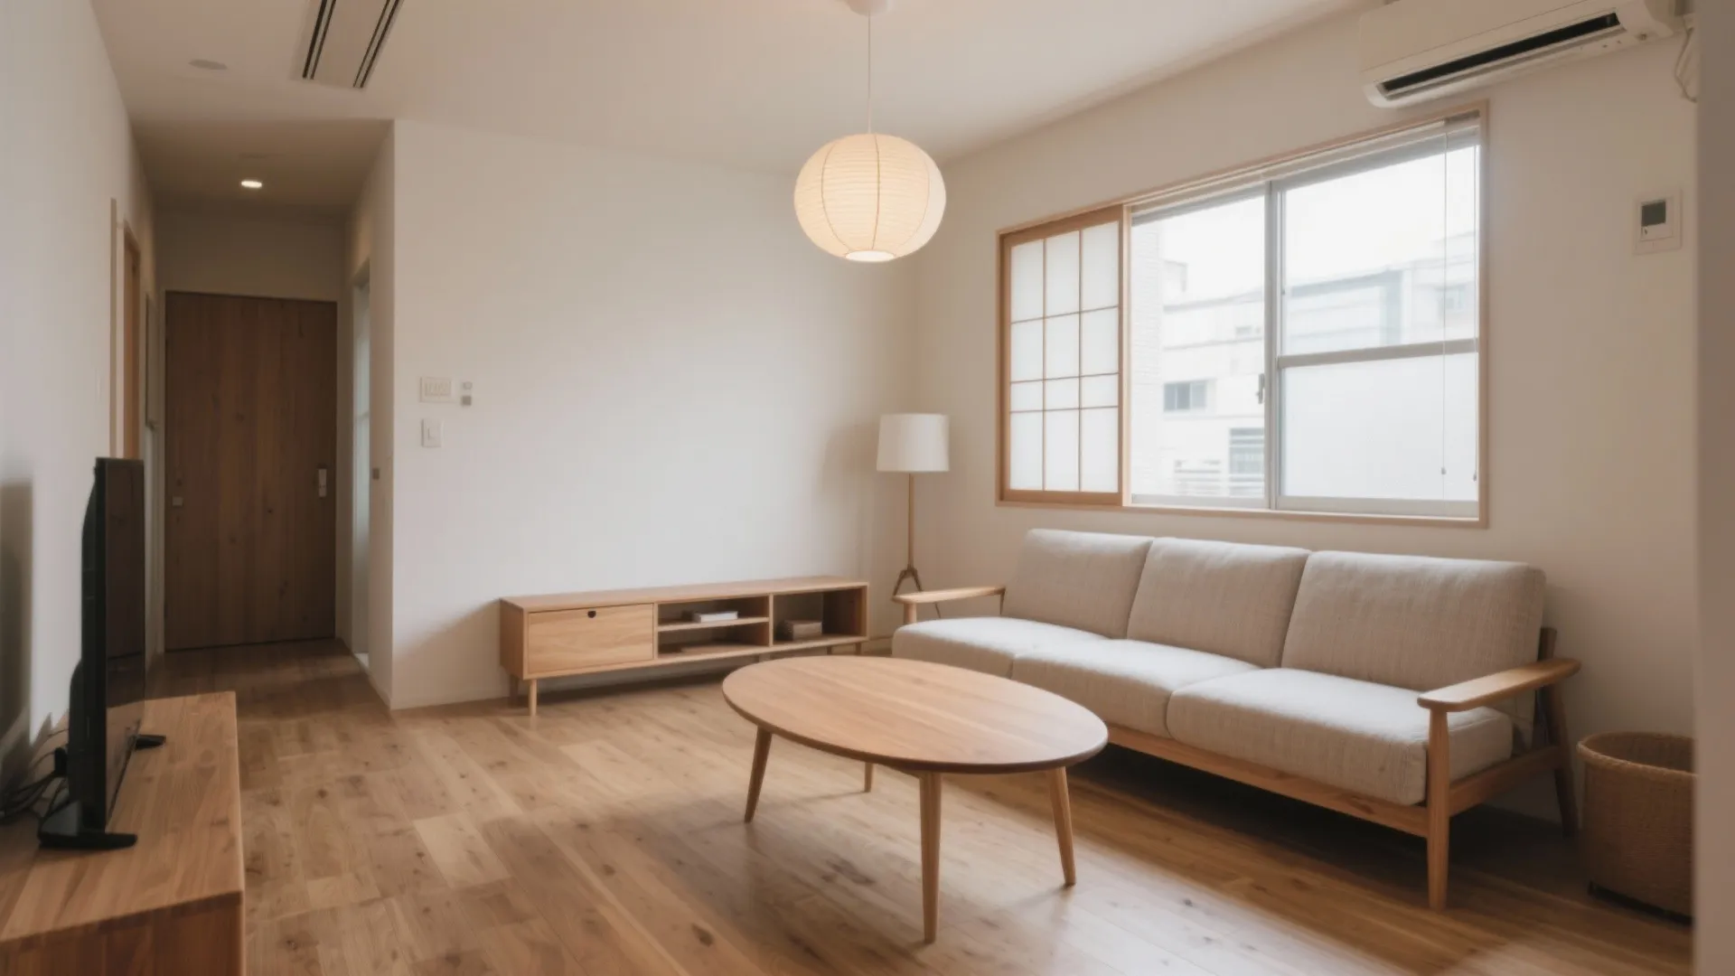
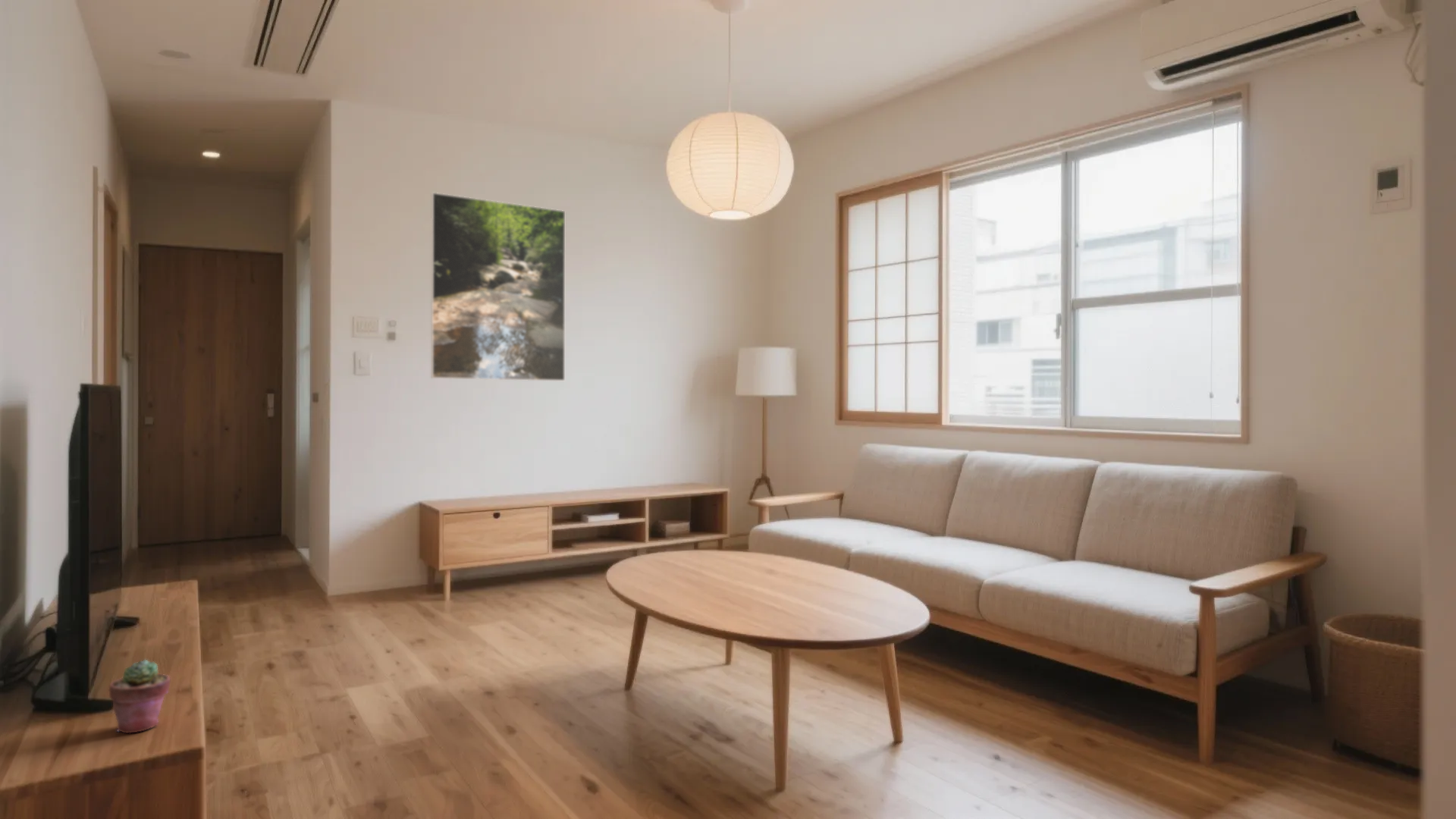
+ potted succulent [108,659,171,734]
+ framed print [430,192,566,381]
